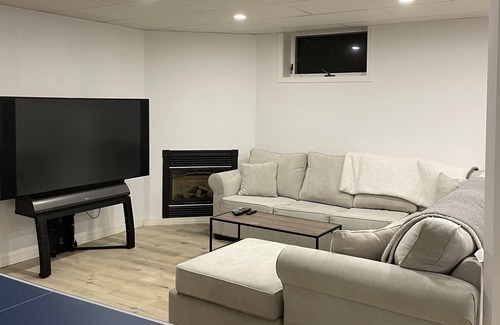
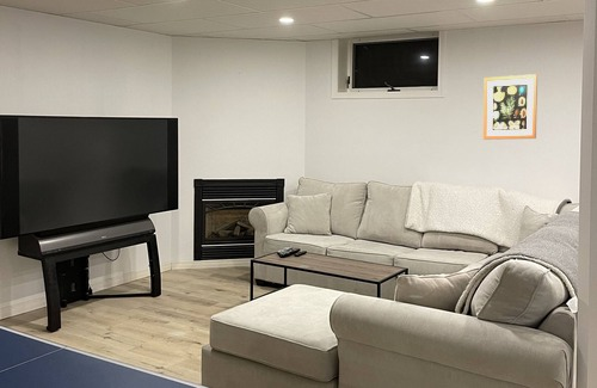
+ wall art [482,73,538,141]
